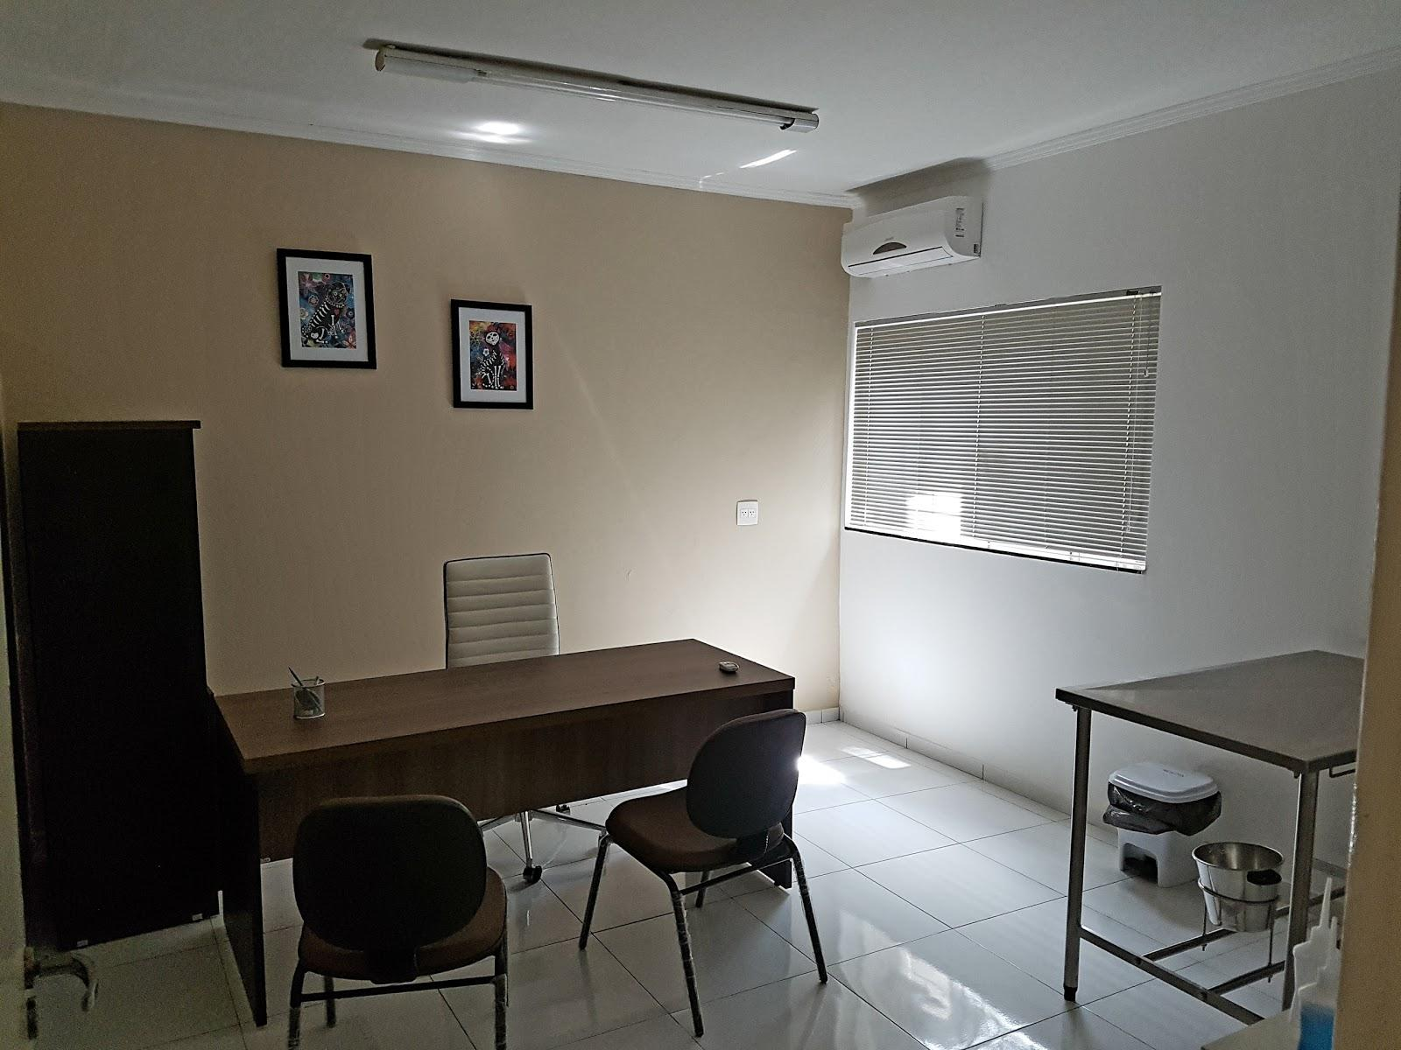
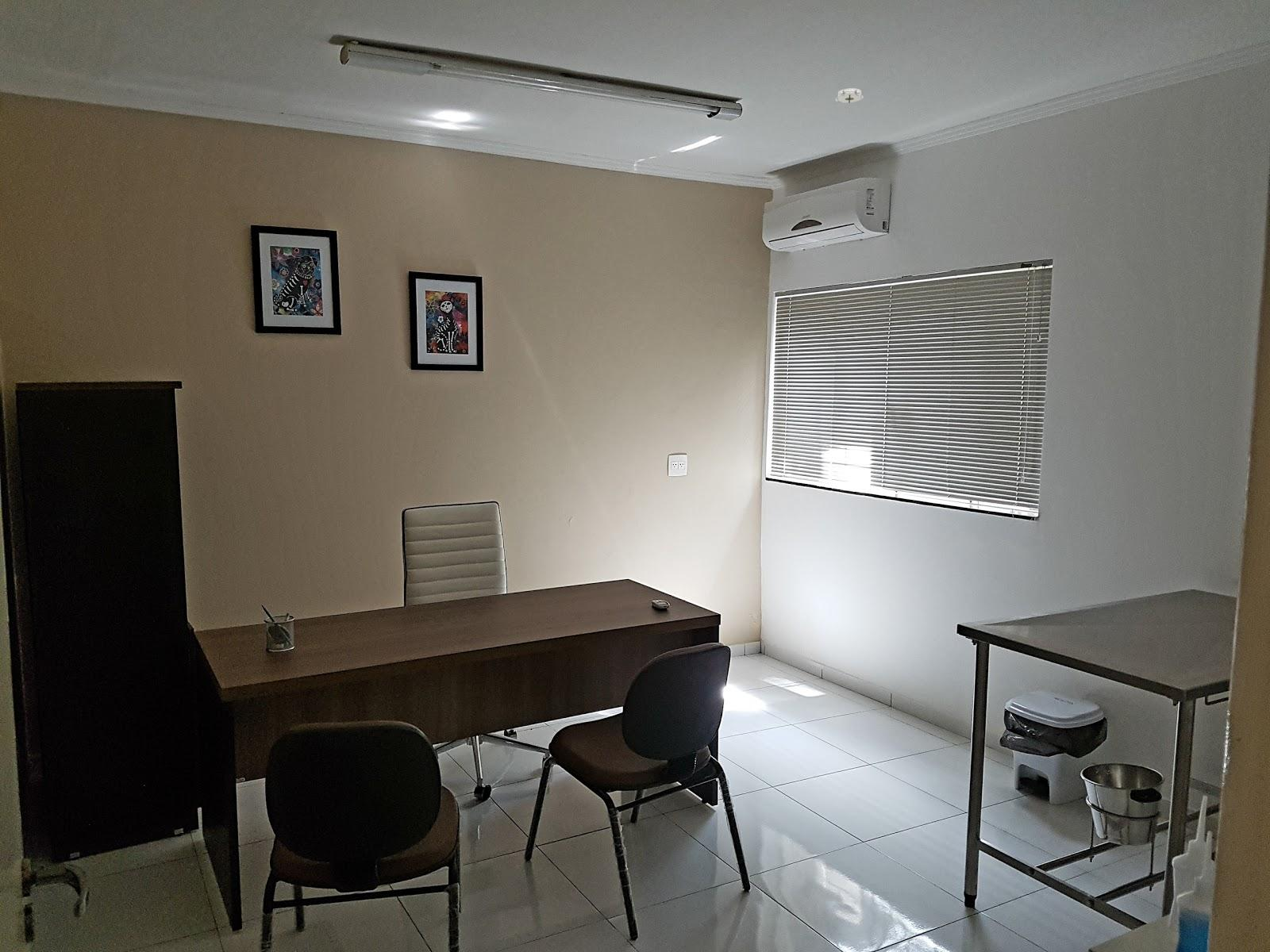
+ smoke detector [834,87,864,105]
